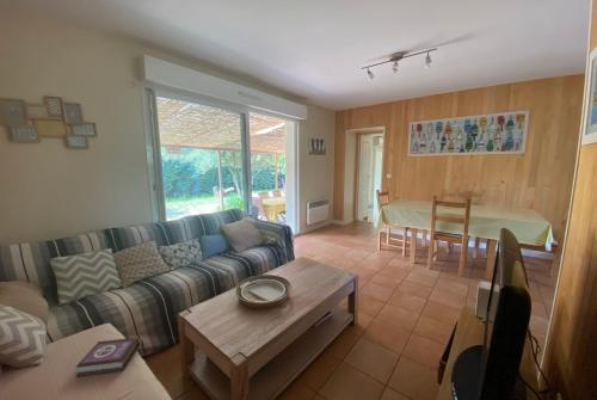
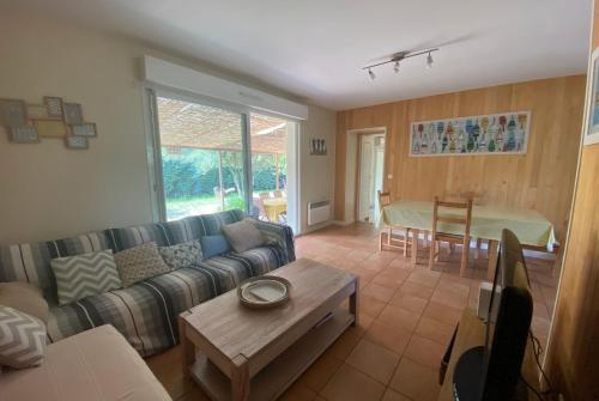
- book [74,337,141,377]
